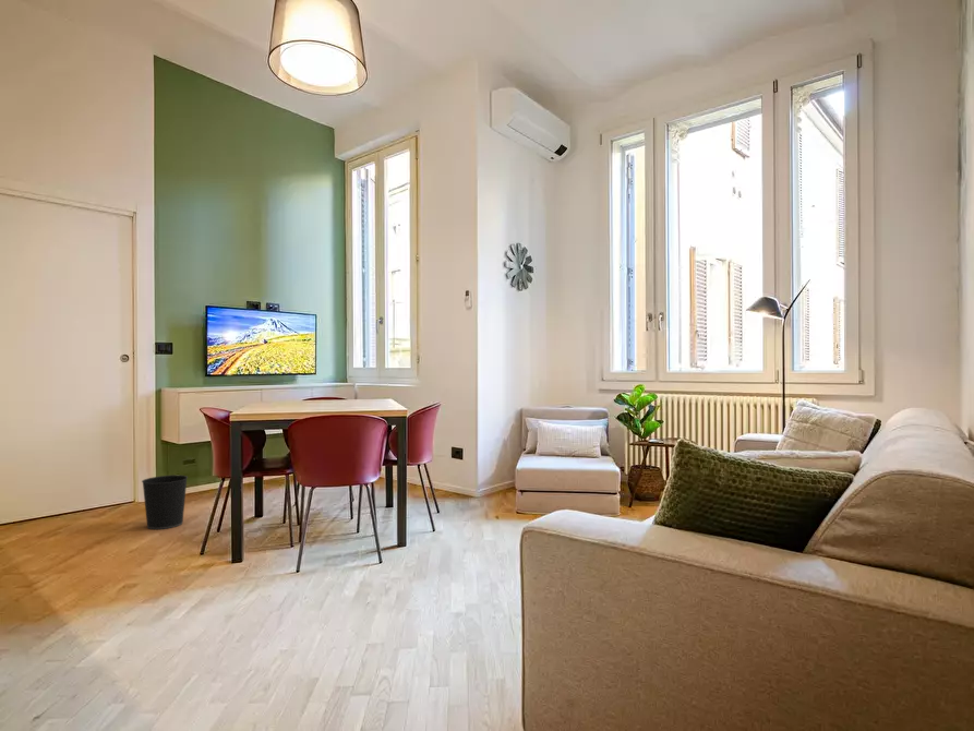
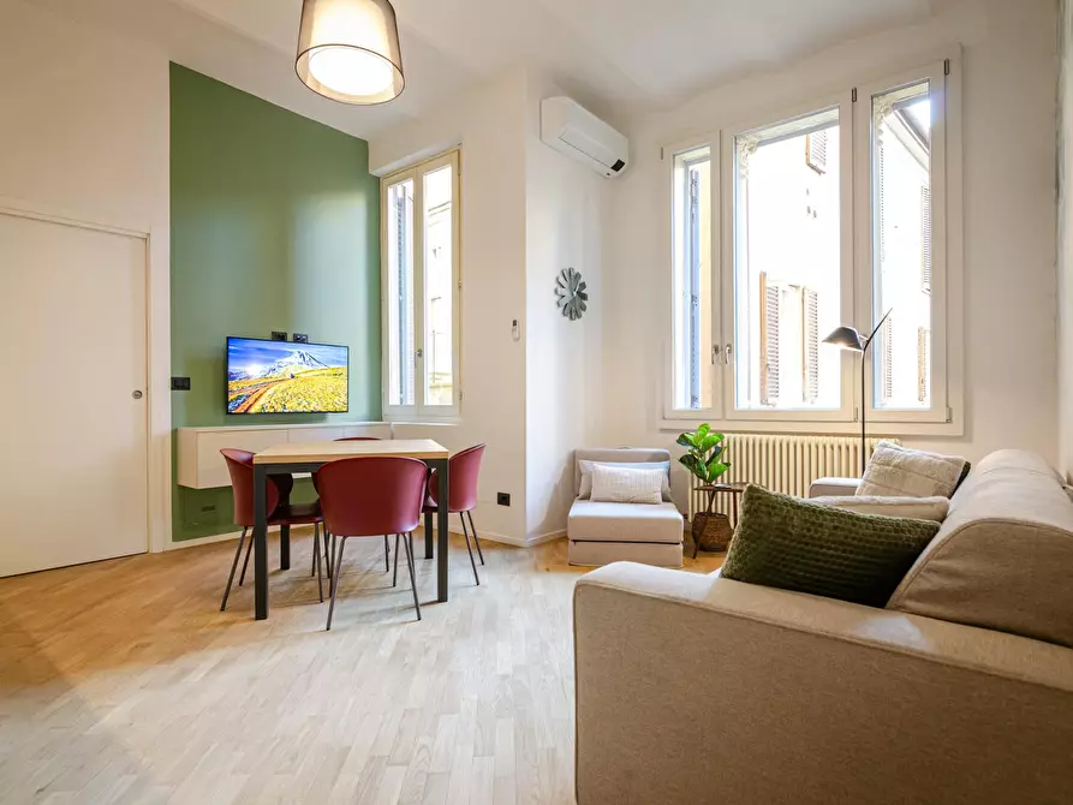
- wastebasket [141,475,189,530]
